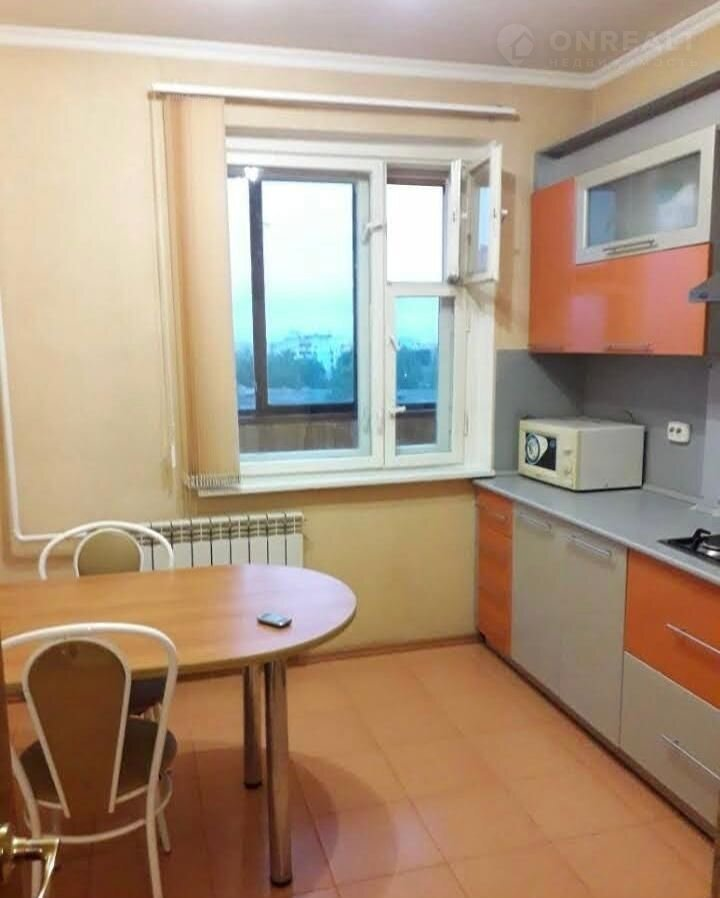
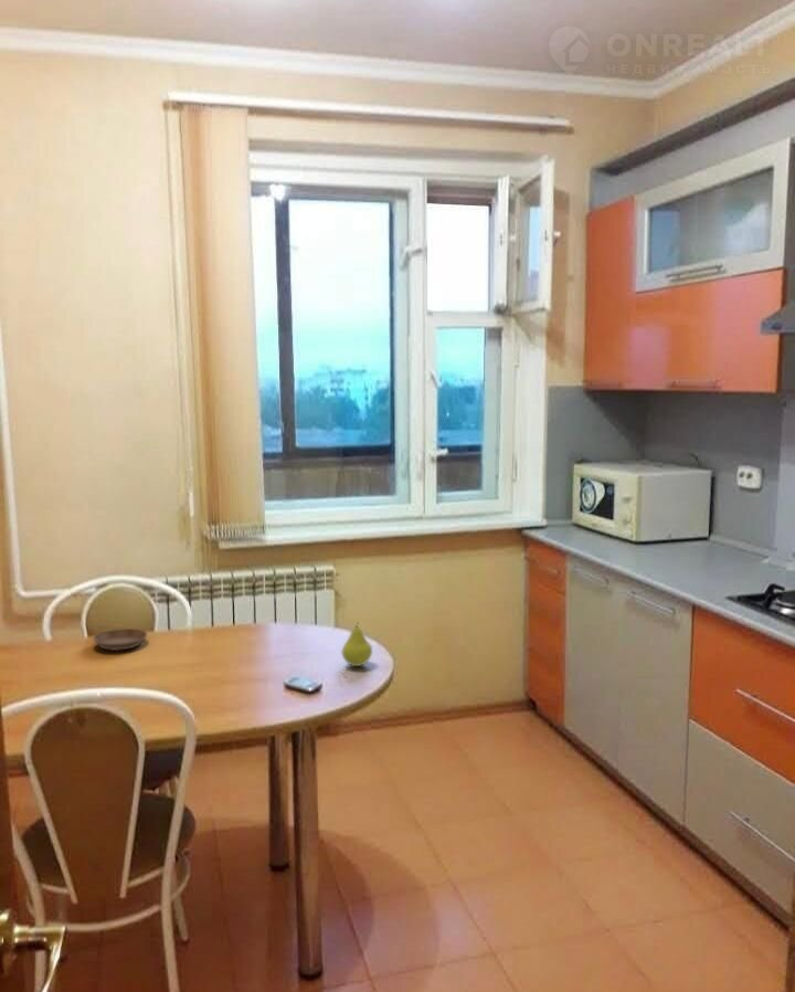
+ saucer [92,627,149,652]
+ fruit [340,621,373,667]
